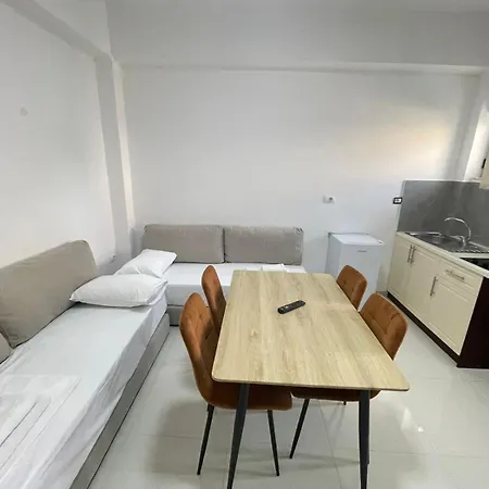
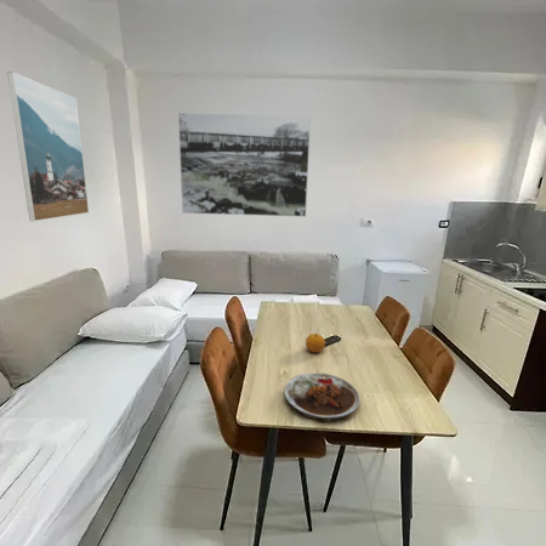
+ fruit [305,331,326,353]
+ plate [283,372,362,423]
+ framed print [6,70,90,222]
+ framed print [177,112,312,218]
